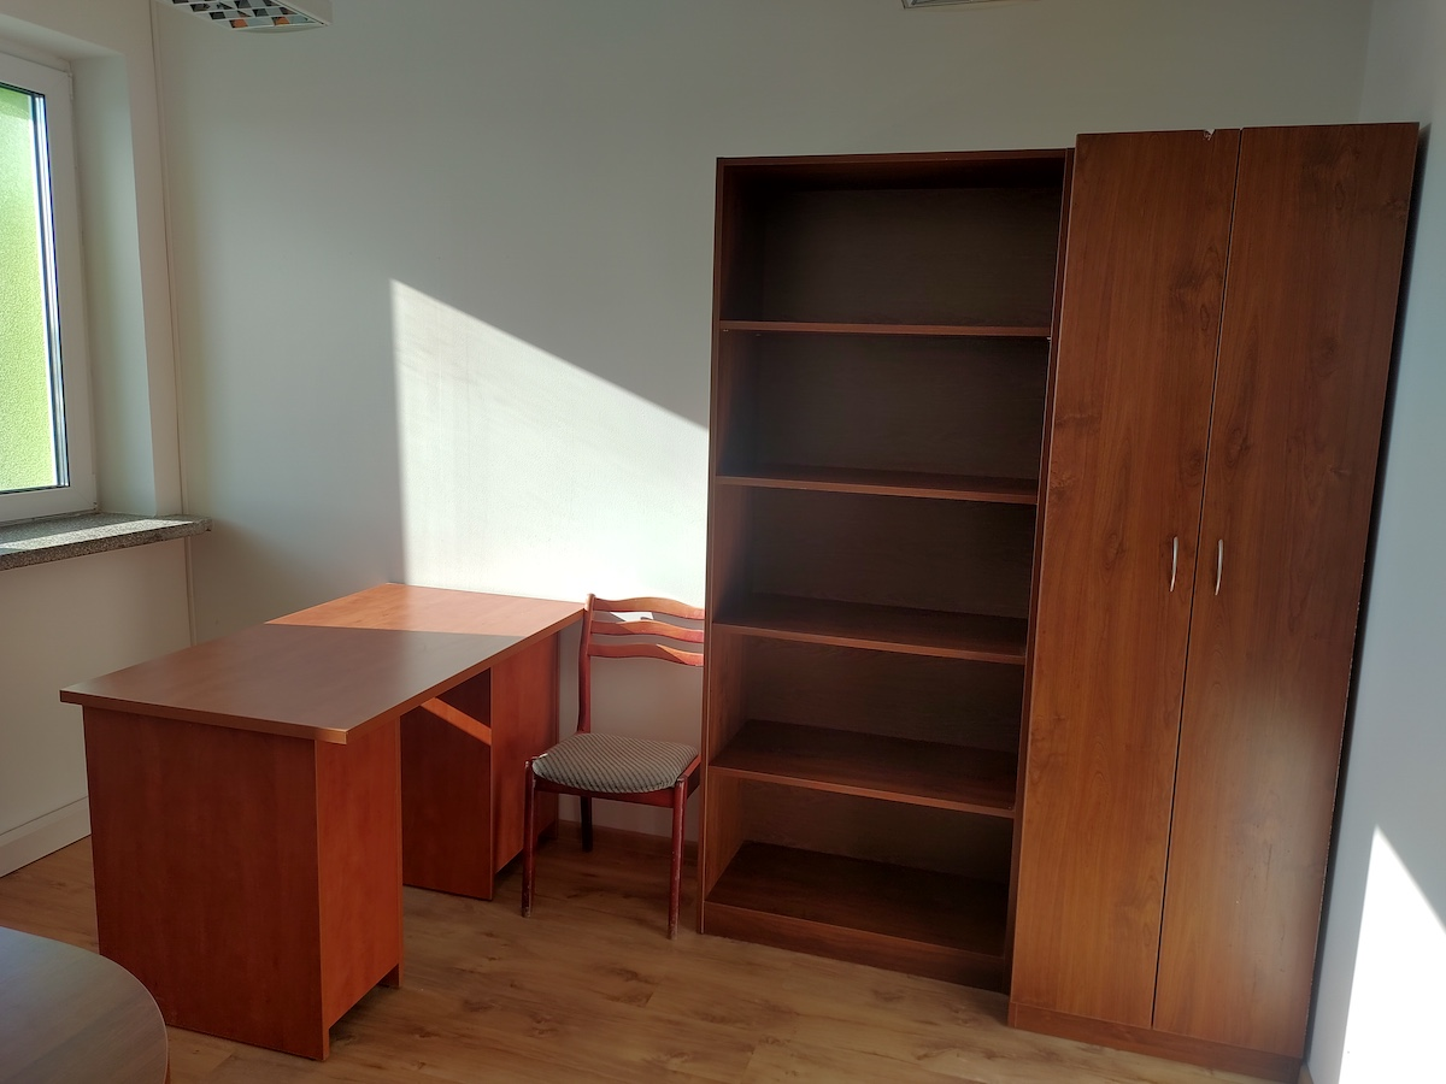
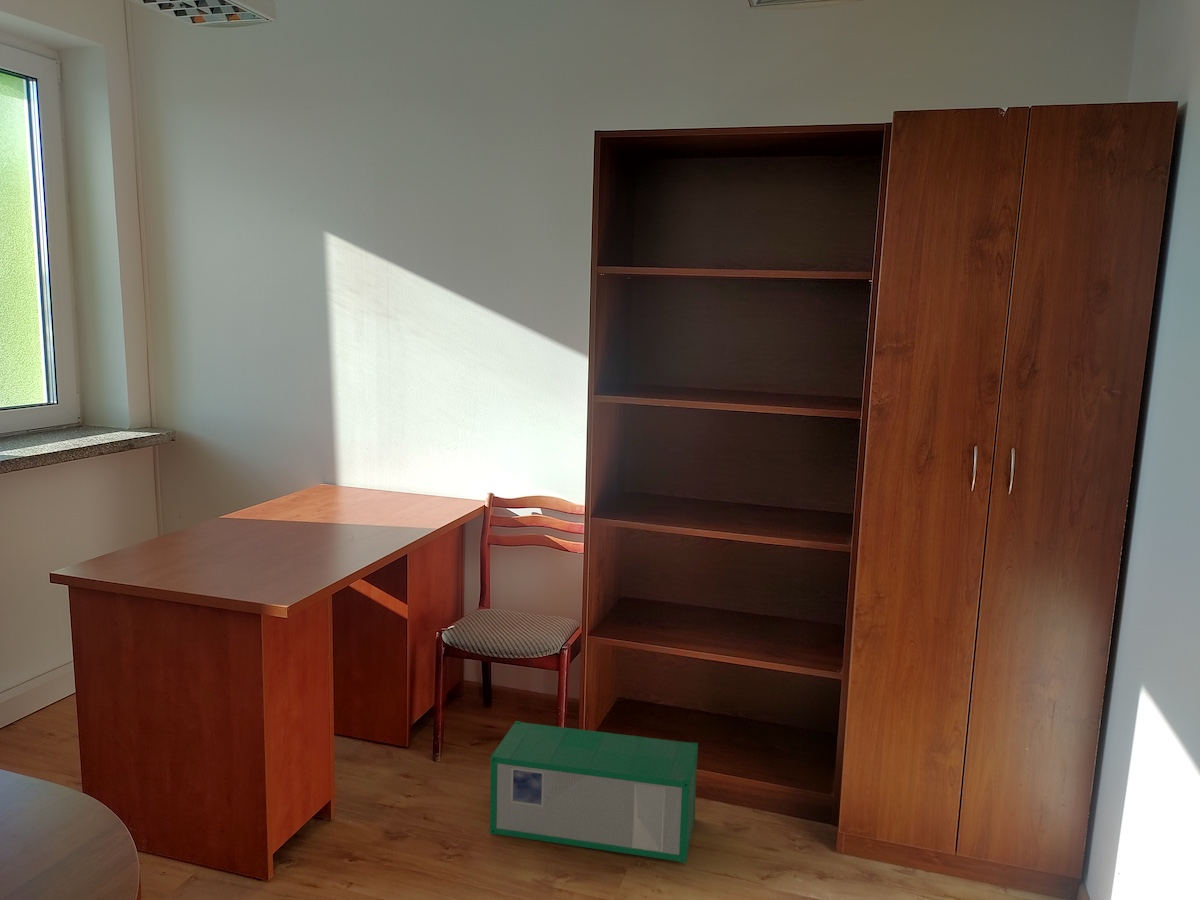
+ storage bin [489,720,699,864]
